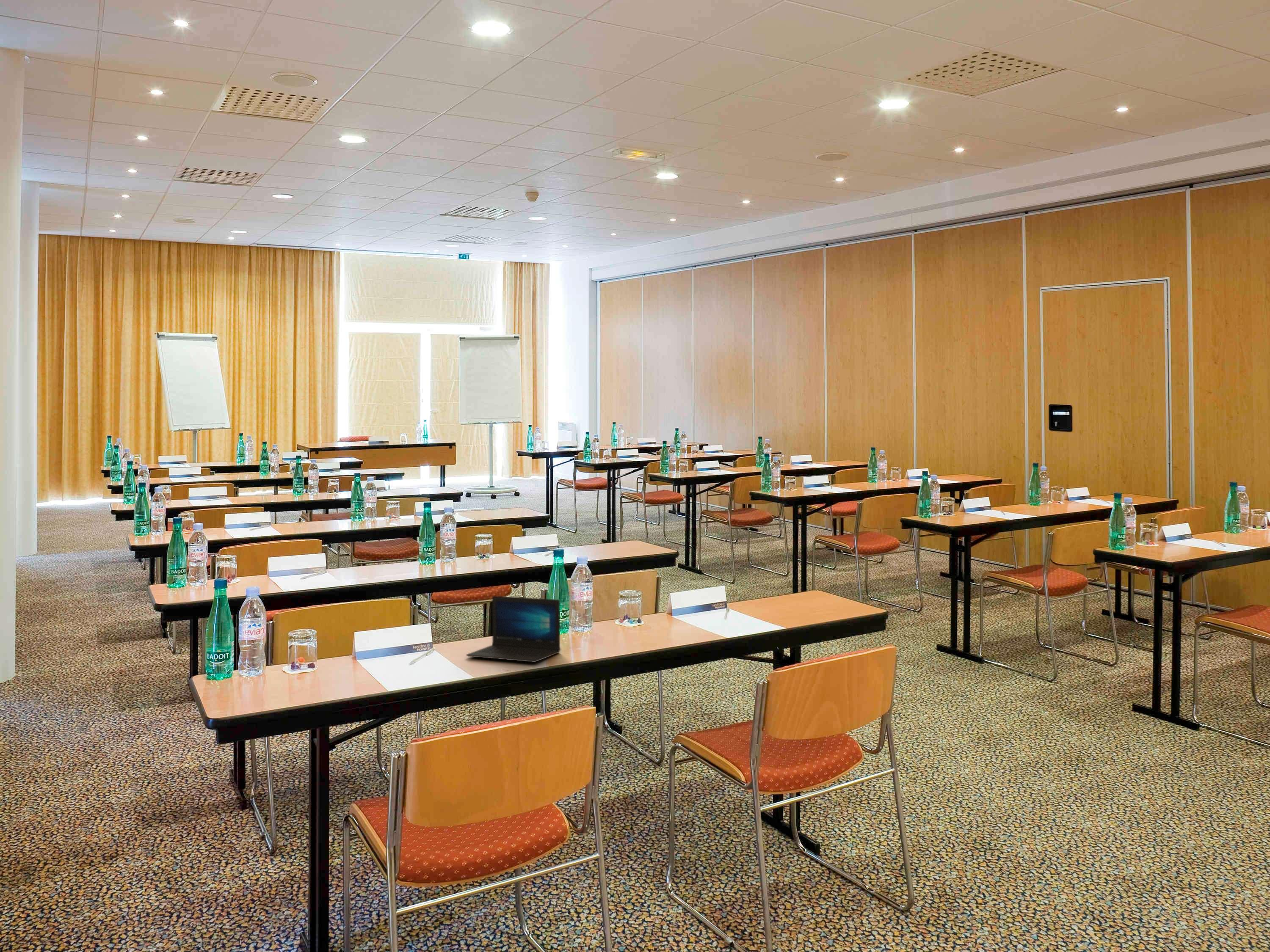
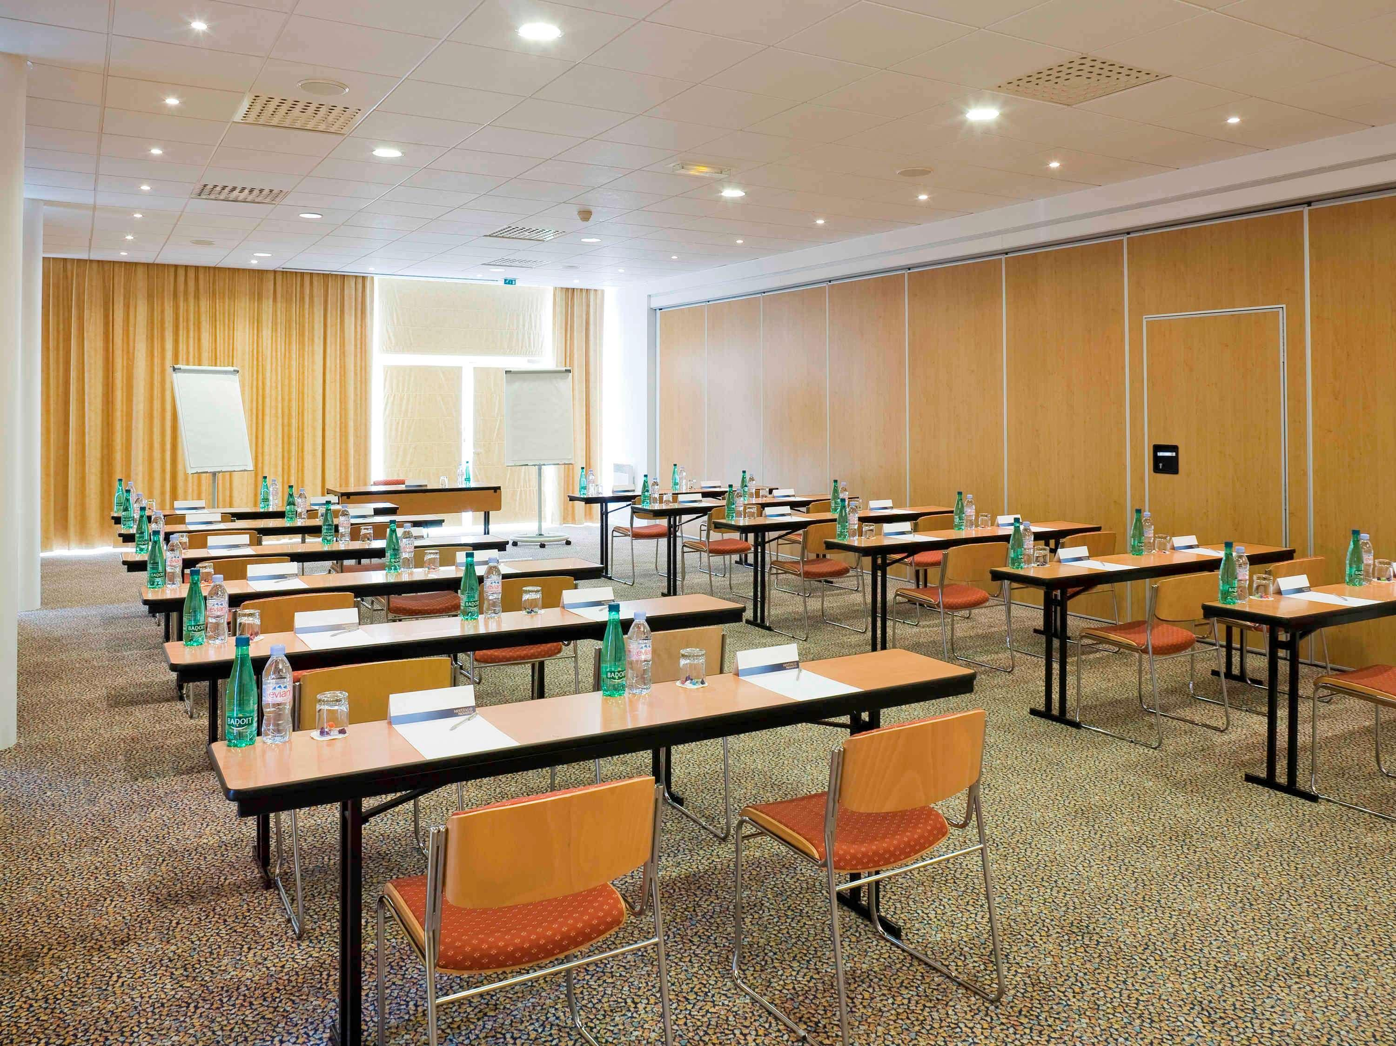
- laptop [466,595,561,663]
